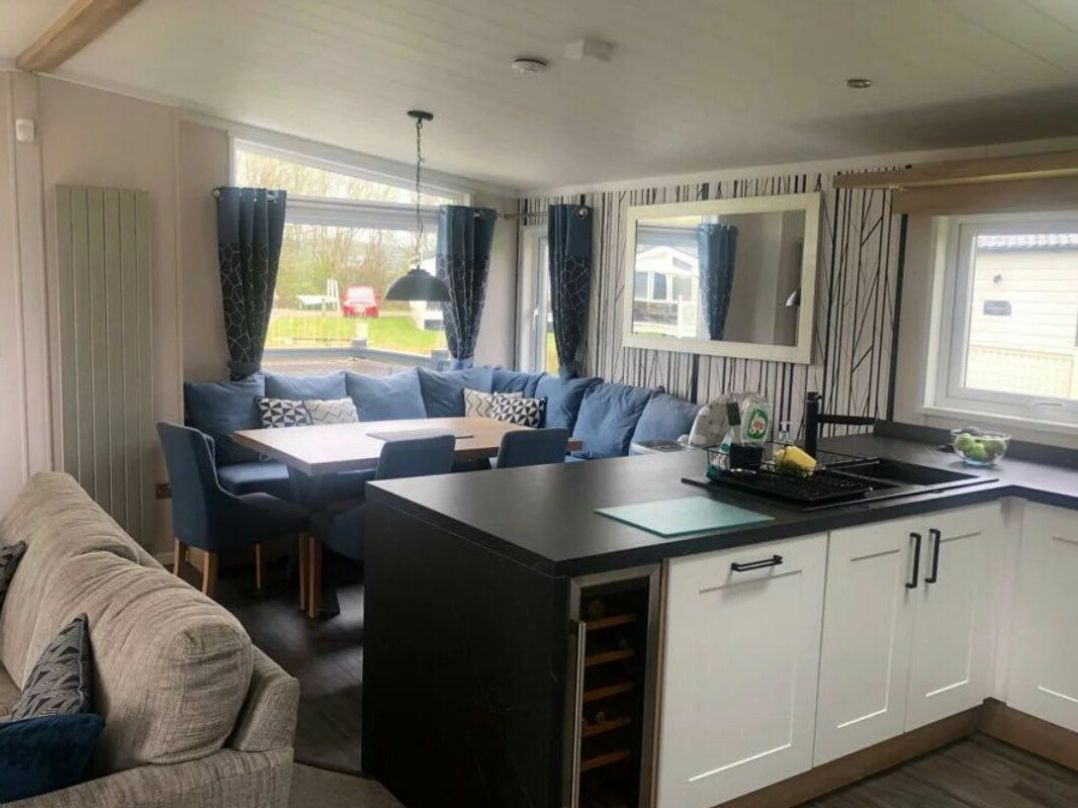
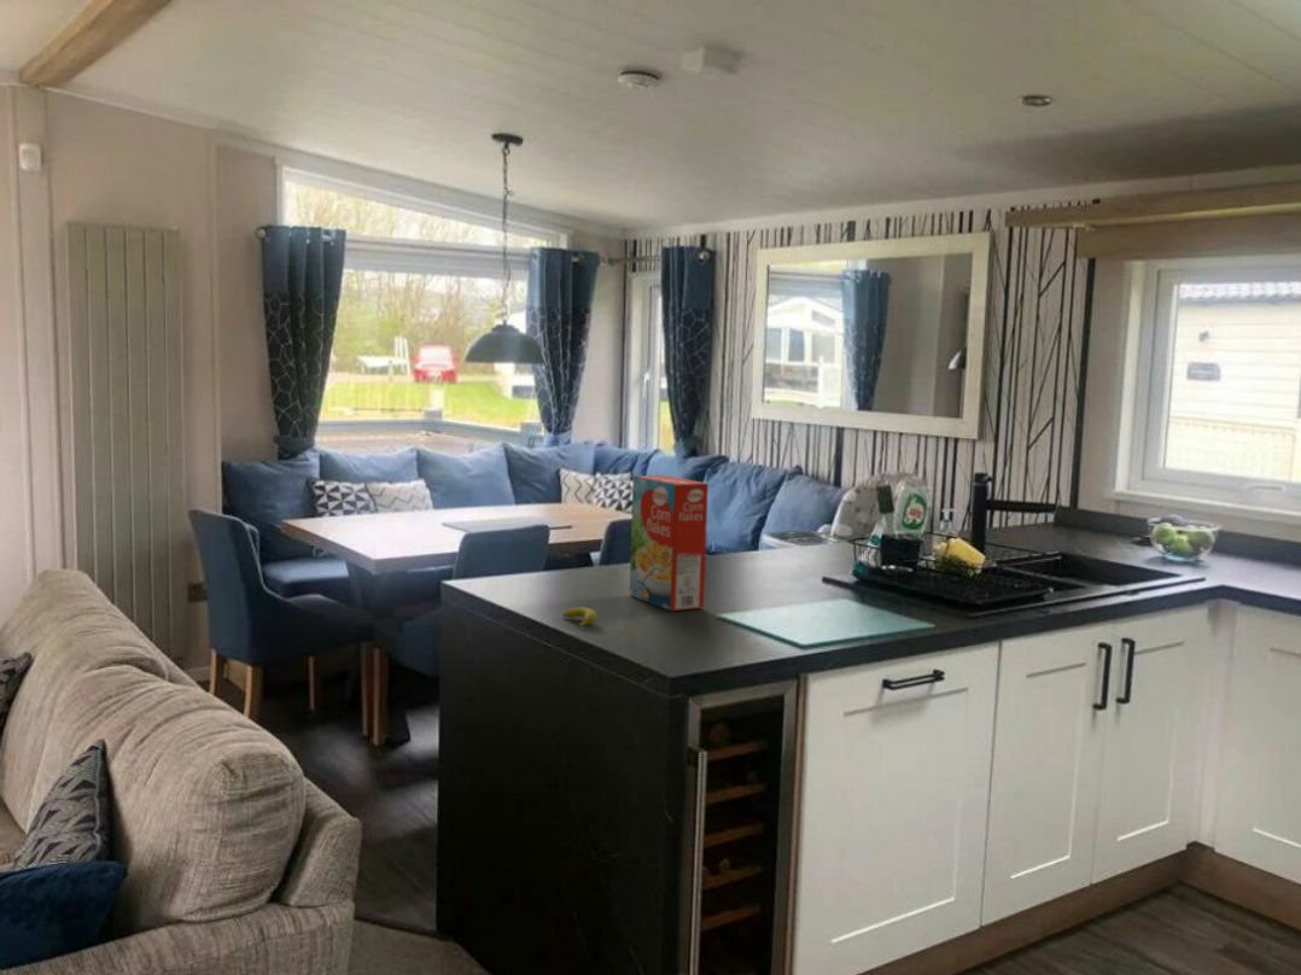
+ cereal box [629,474,710,612]
+ banana [561,607,597,629]
